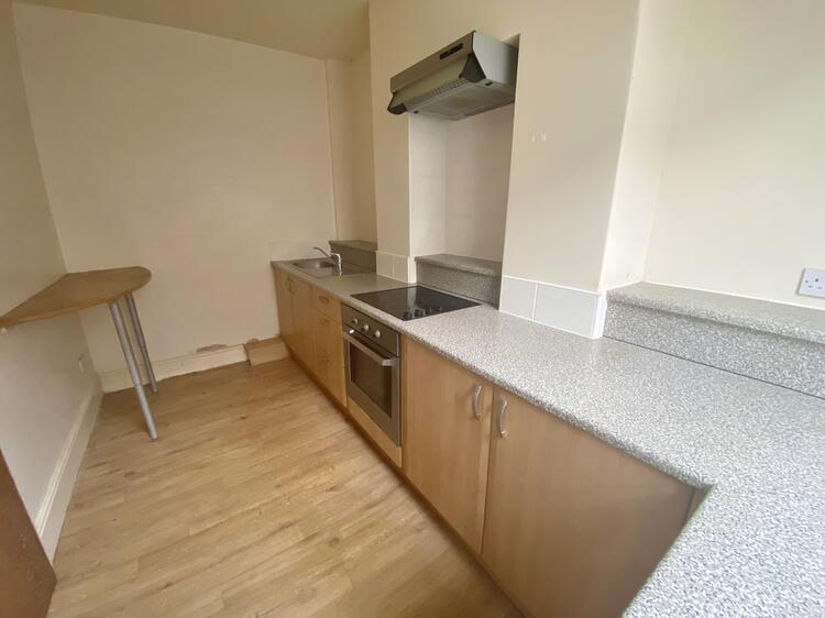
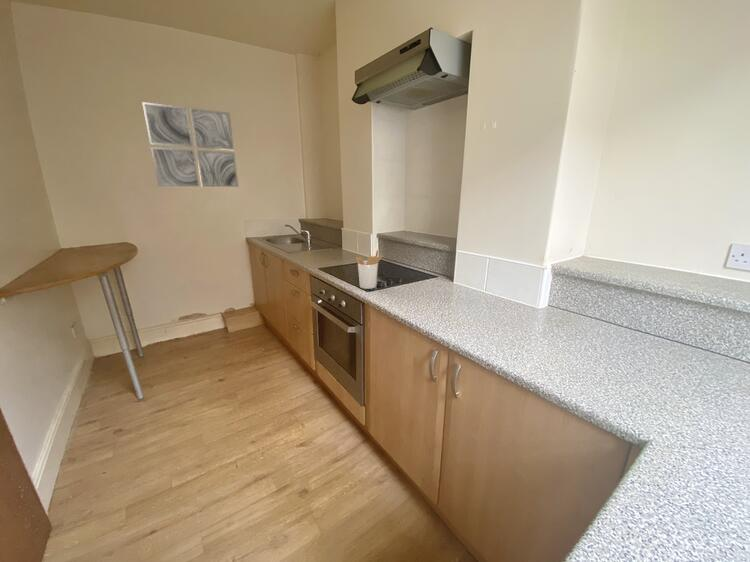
+ utensil holder [355,249,384,290]
+ wall art [141,101,240,188]
